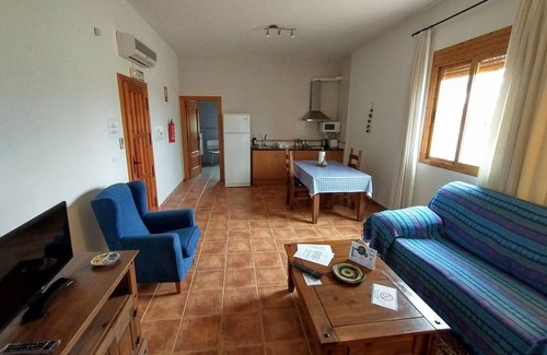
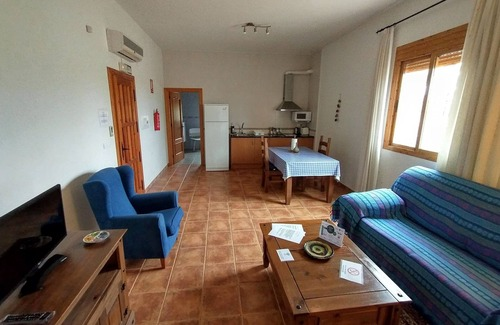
- remote control [289,260,324,280]
